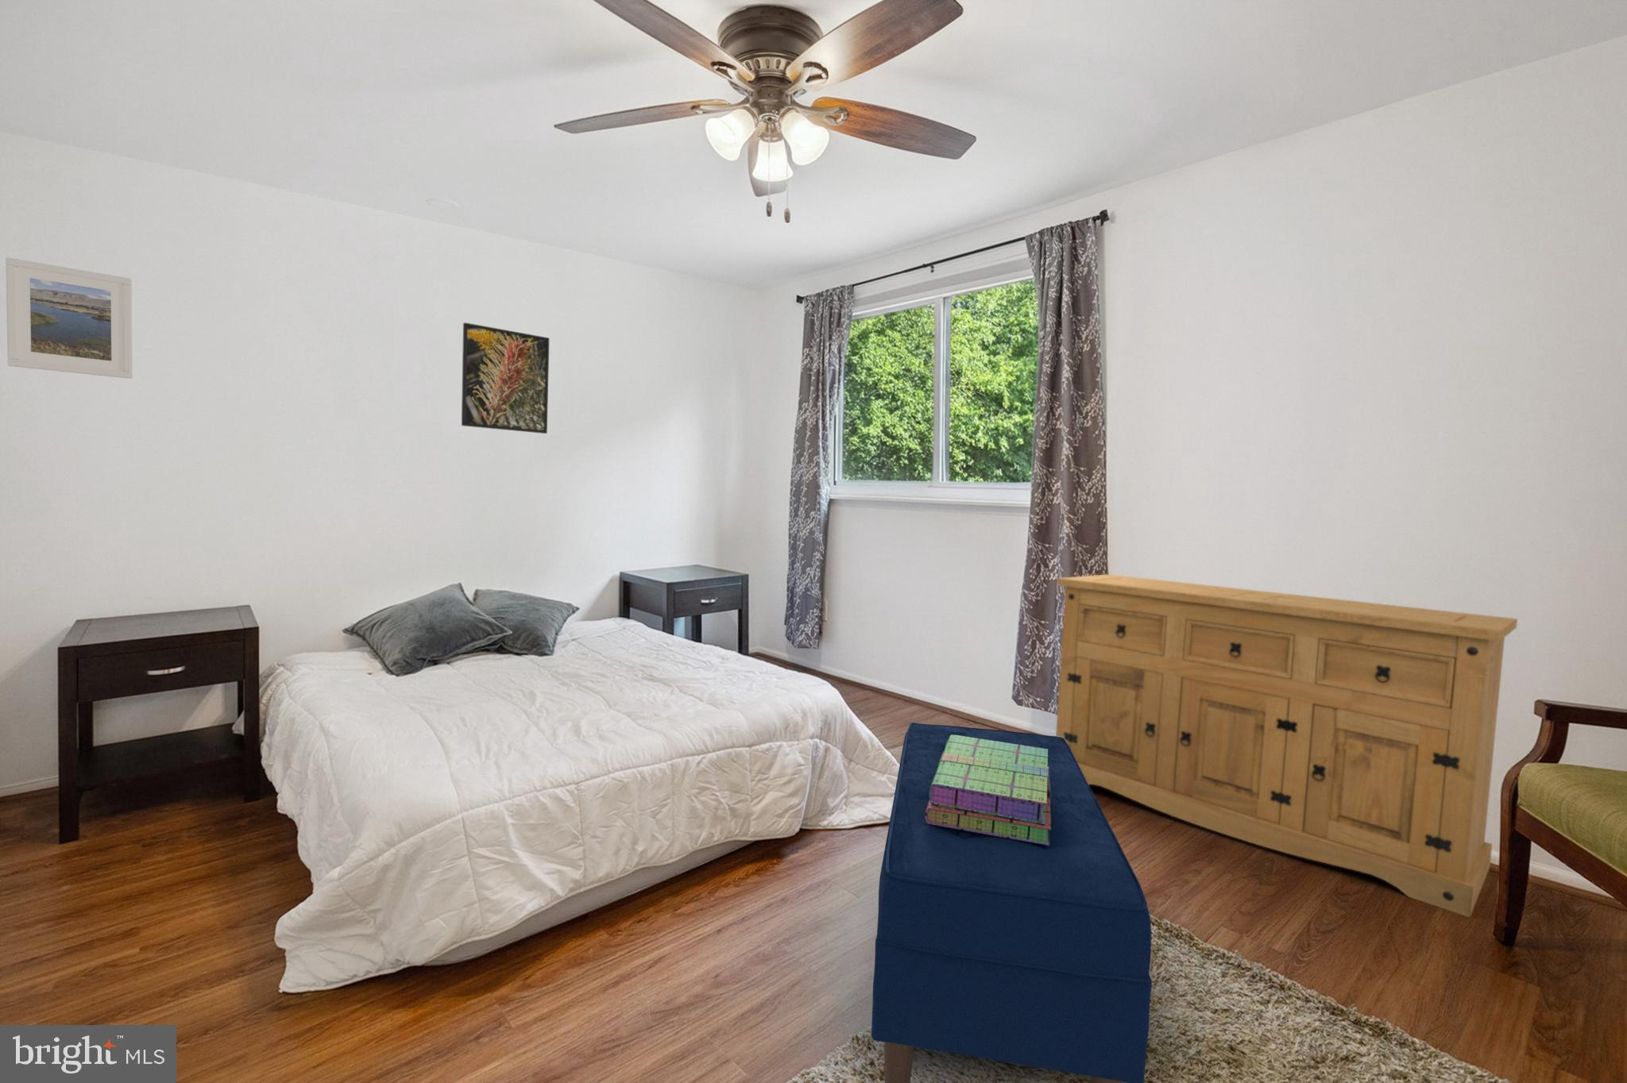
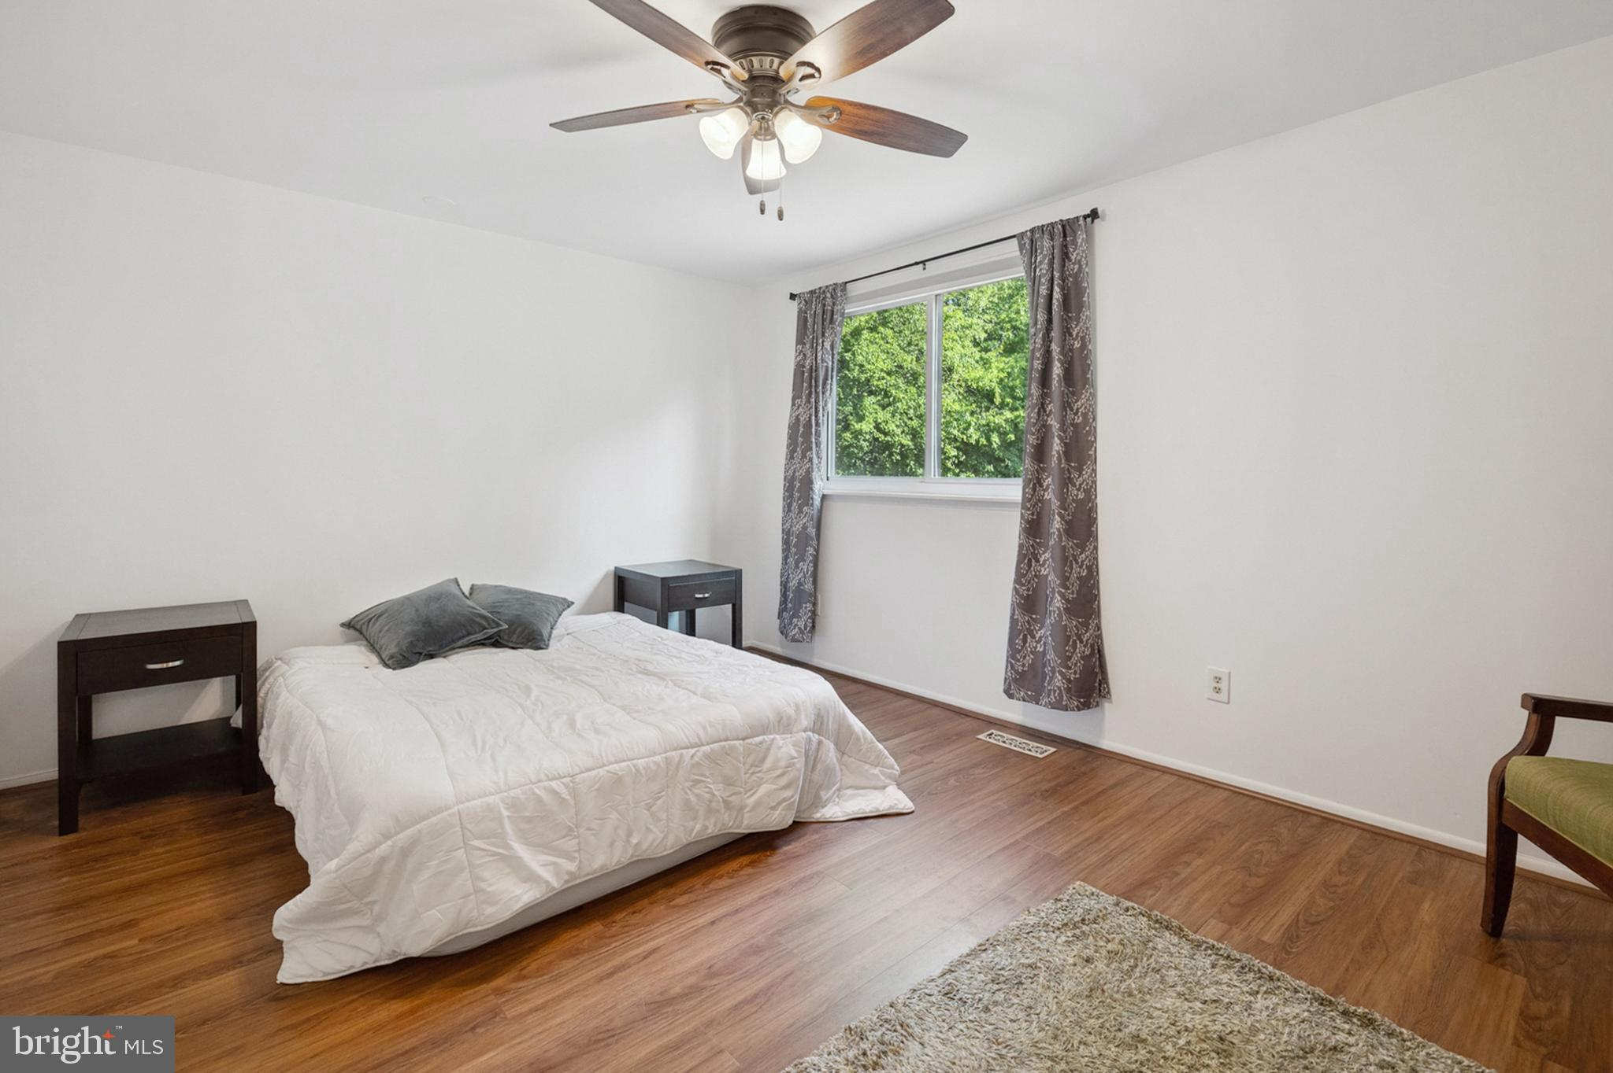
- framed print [461,322,550,434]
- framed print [5,256,133,380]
- bench [870,722,1153,1083]
- stack of books [925,735,1052,846]
- cabinet [1055,573,1518,919]
